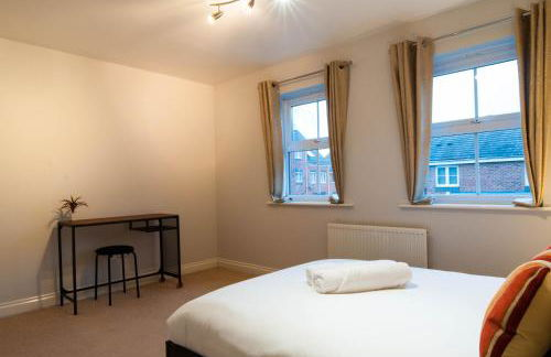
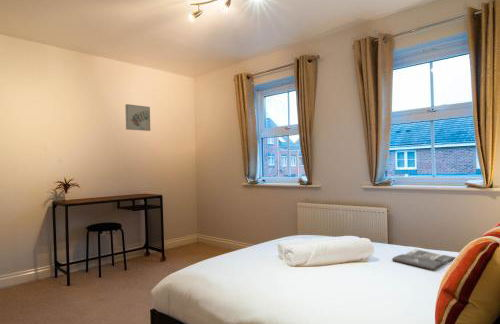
+ magazine [391,248,457,271]
+ wall art [124,103,151,132]
